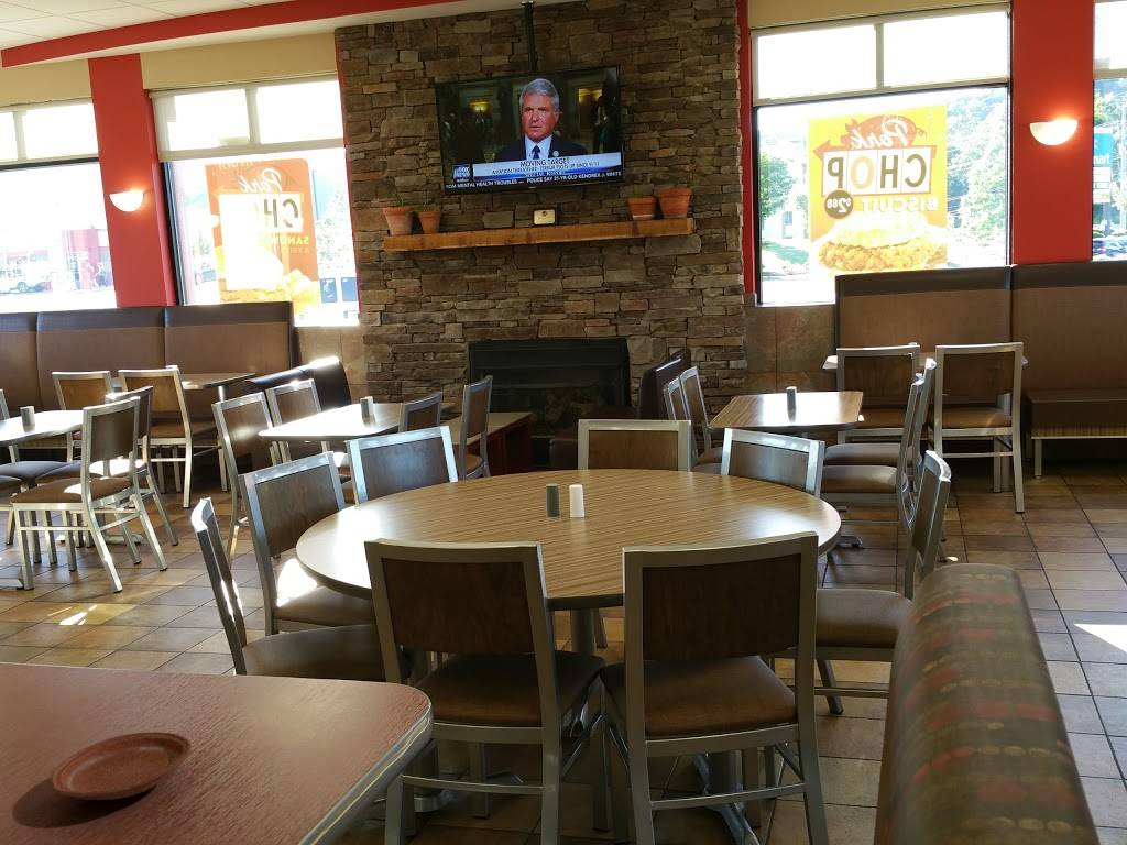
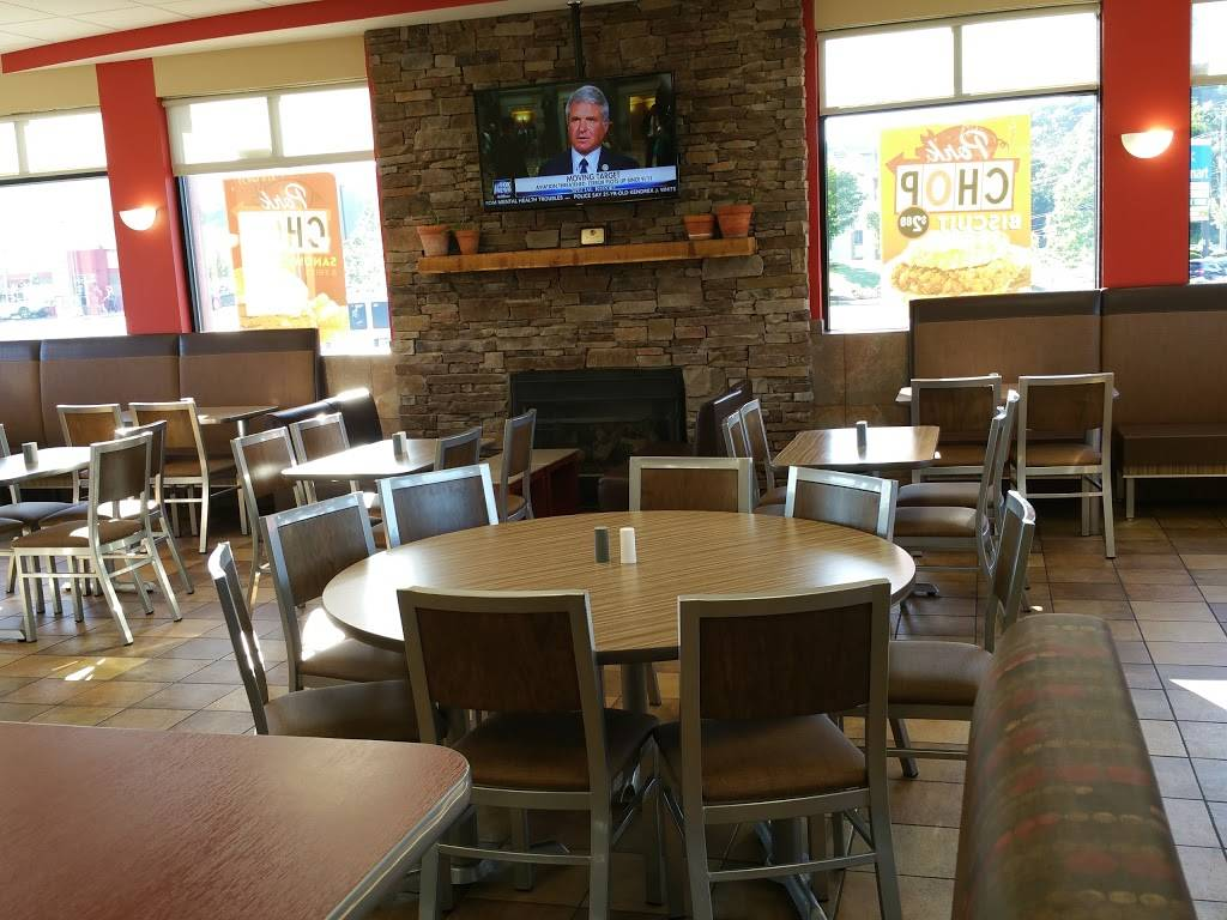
- plate [50,731,193,801]
